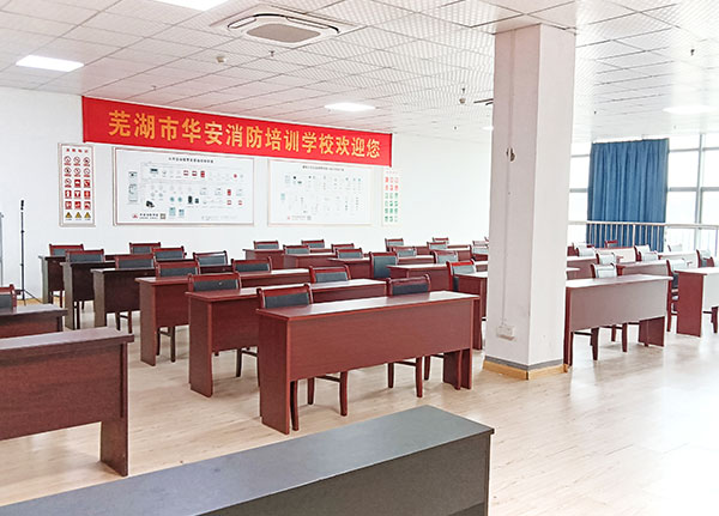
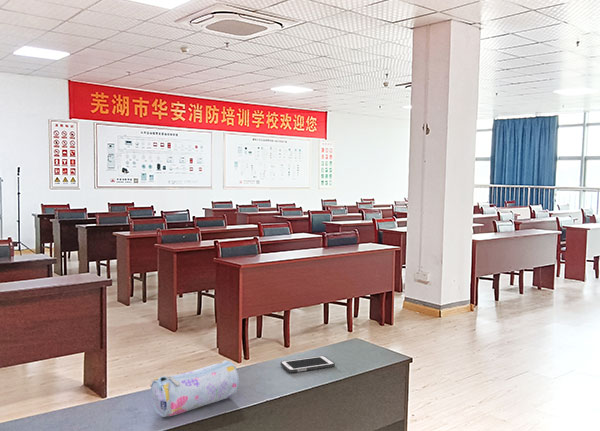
+ pencil case [150,360,240,418]
+ cell phone [280,355,336,373]
